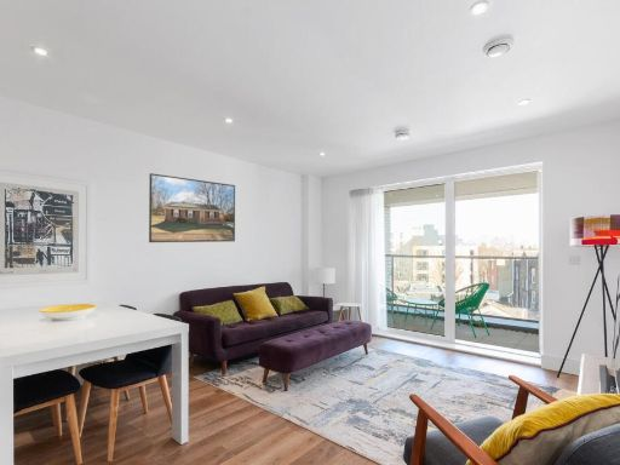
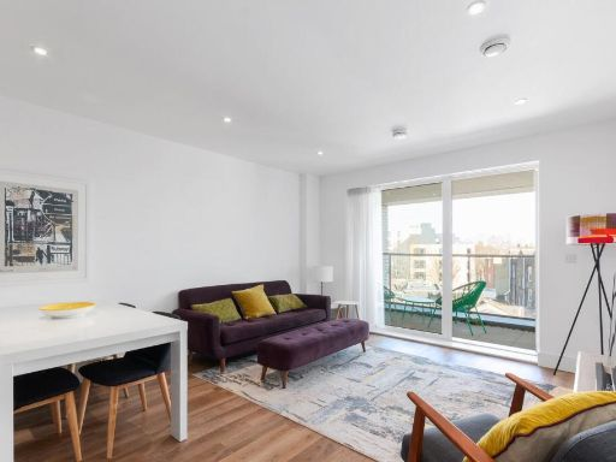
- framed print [148,172,236,243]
